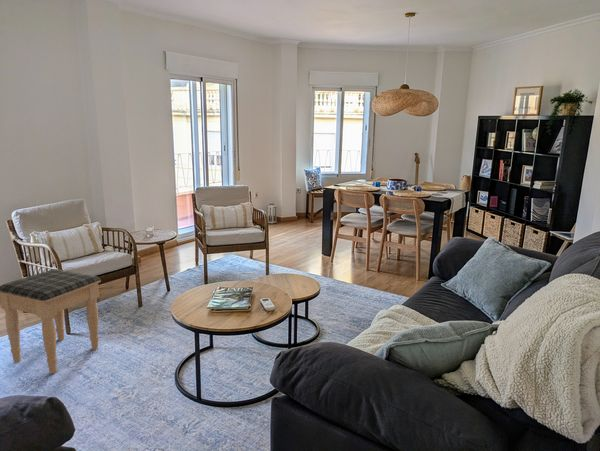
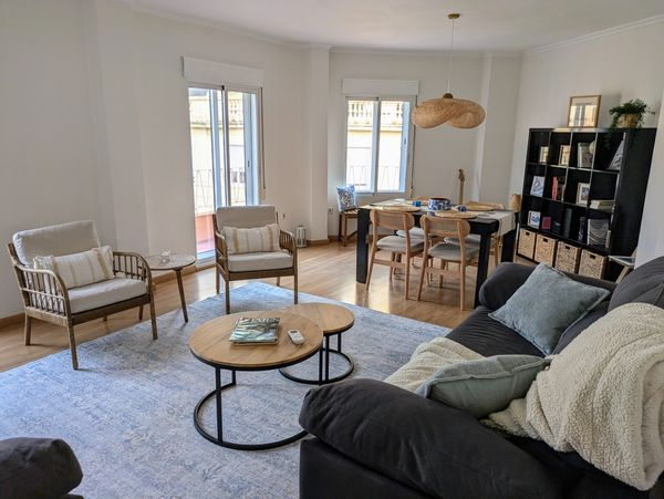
- footstool [0,268,102,374]
